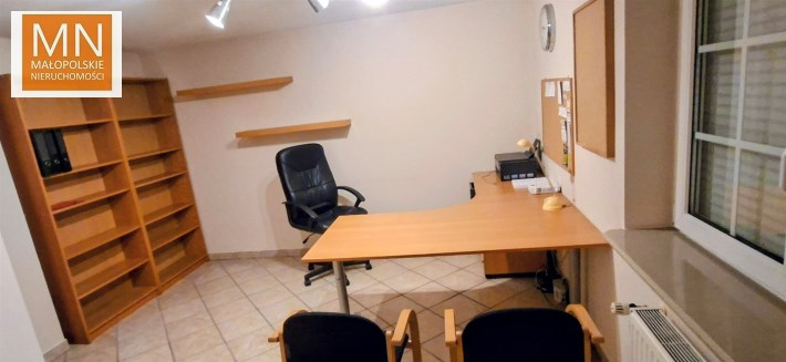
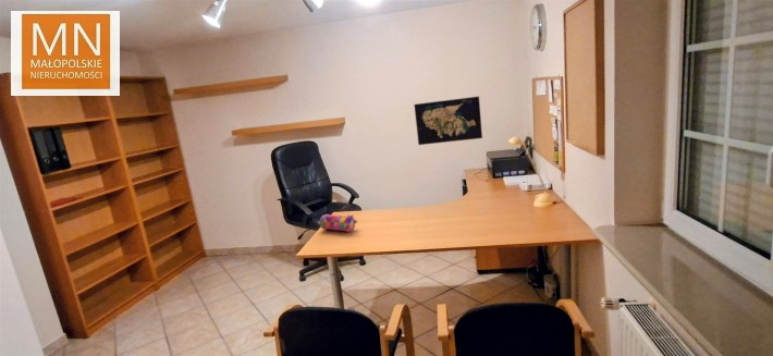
+ map [413,96,483,146]
+ pencil case [319,213,358,233]
